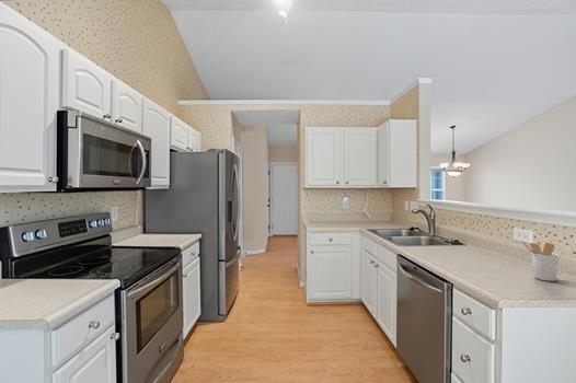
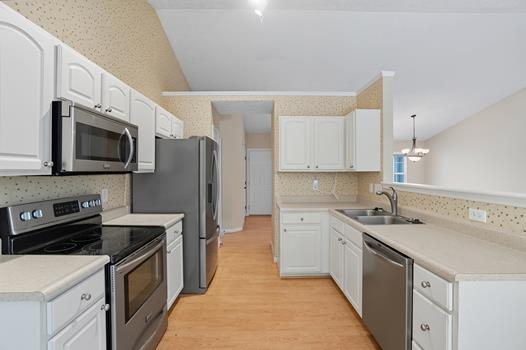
- utensil holder [520,240,560,282]
